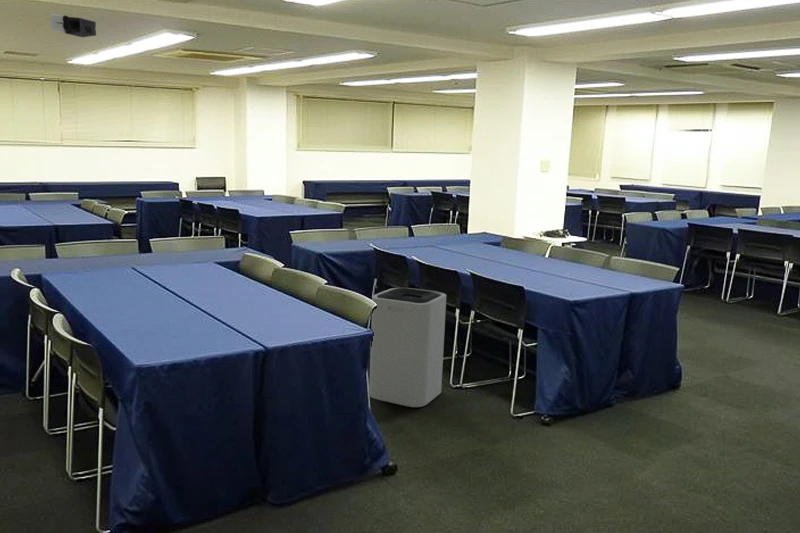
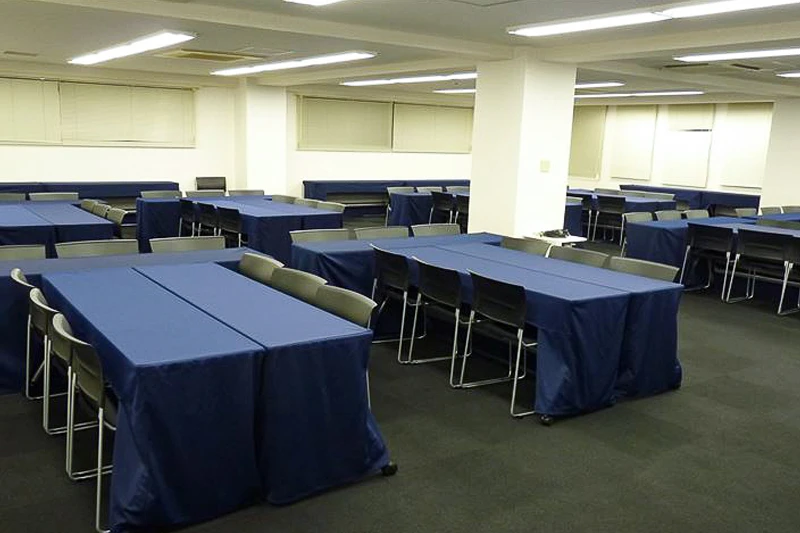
- projector [50,12,97,38]
- trash can [368,287,447,409]
